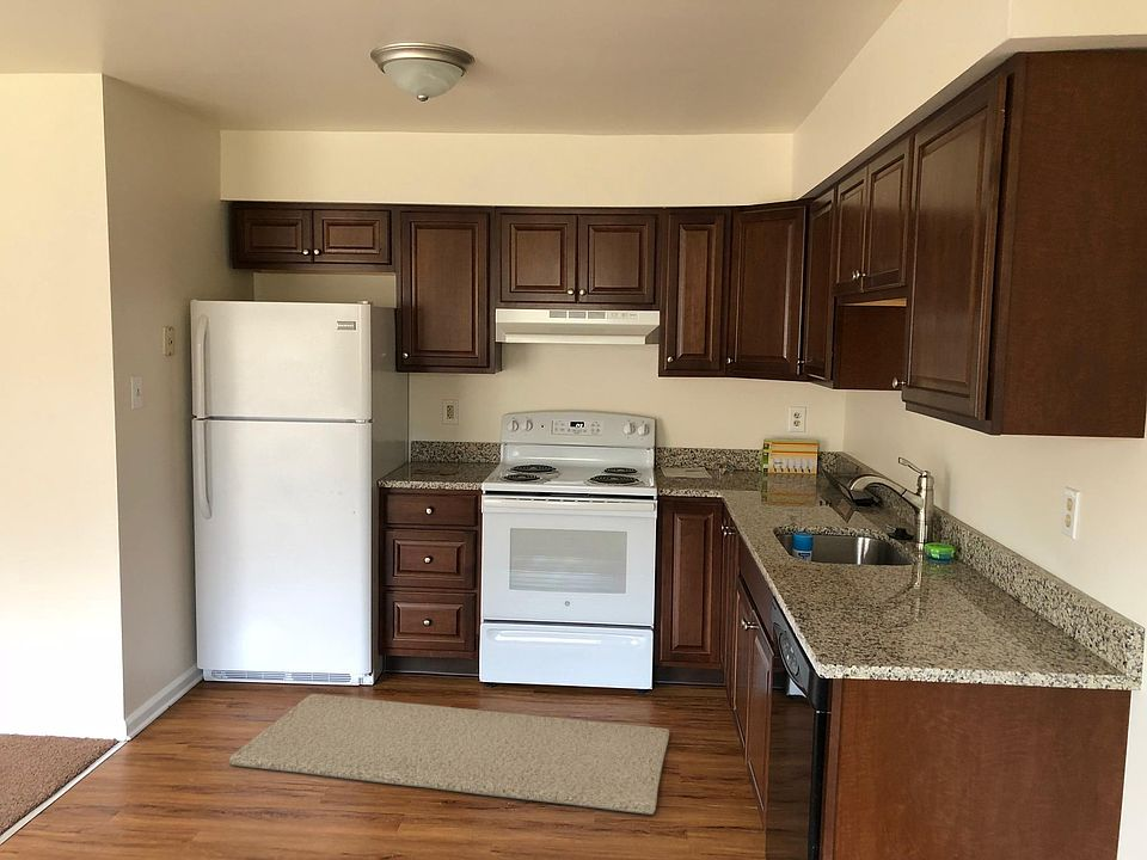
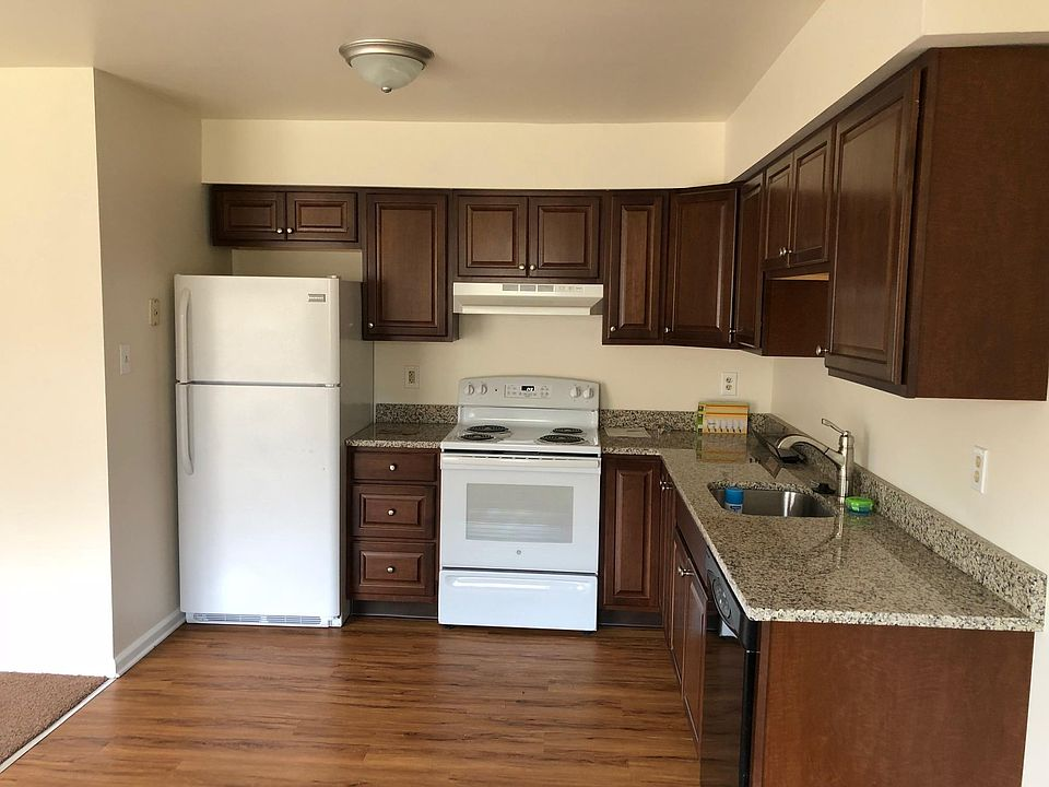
- rug [228,693,670,816]
